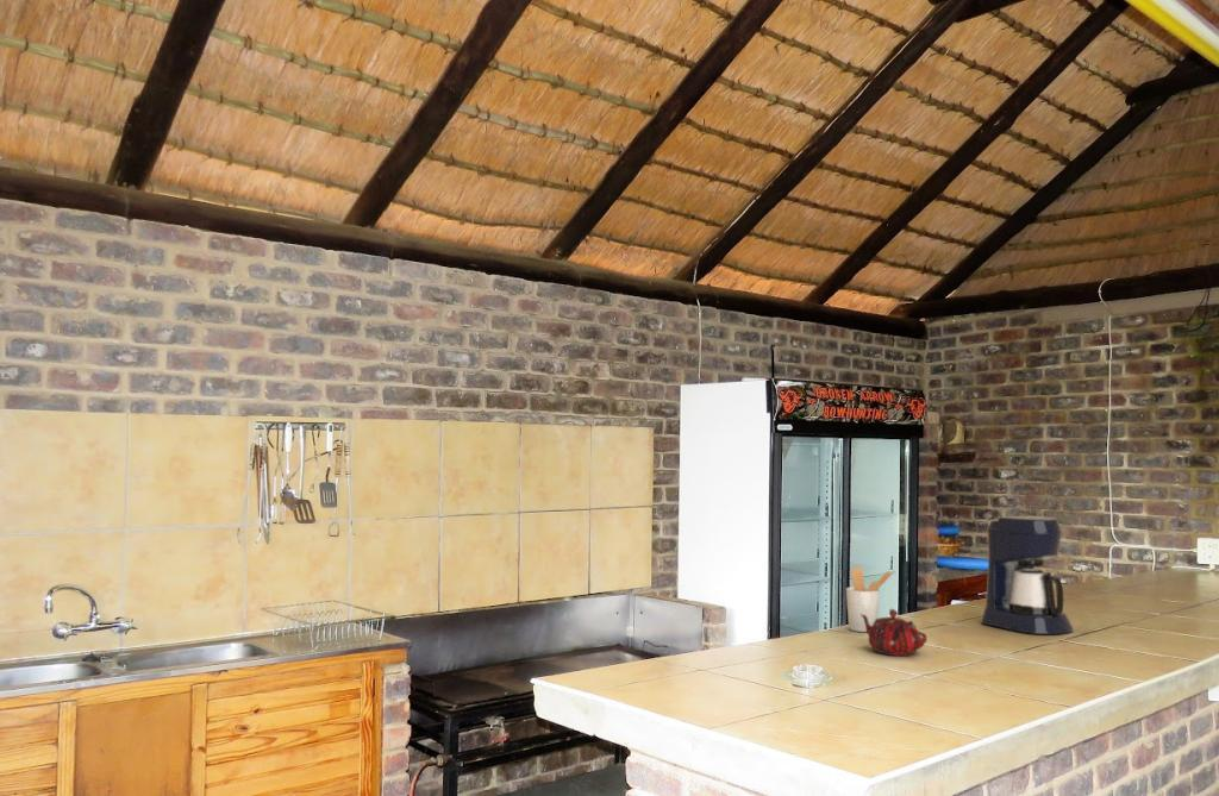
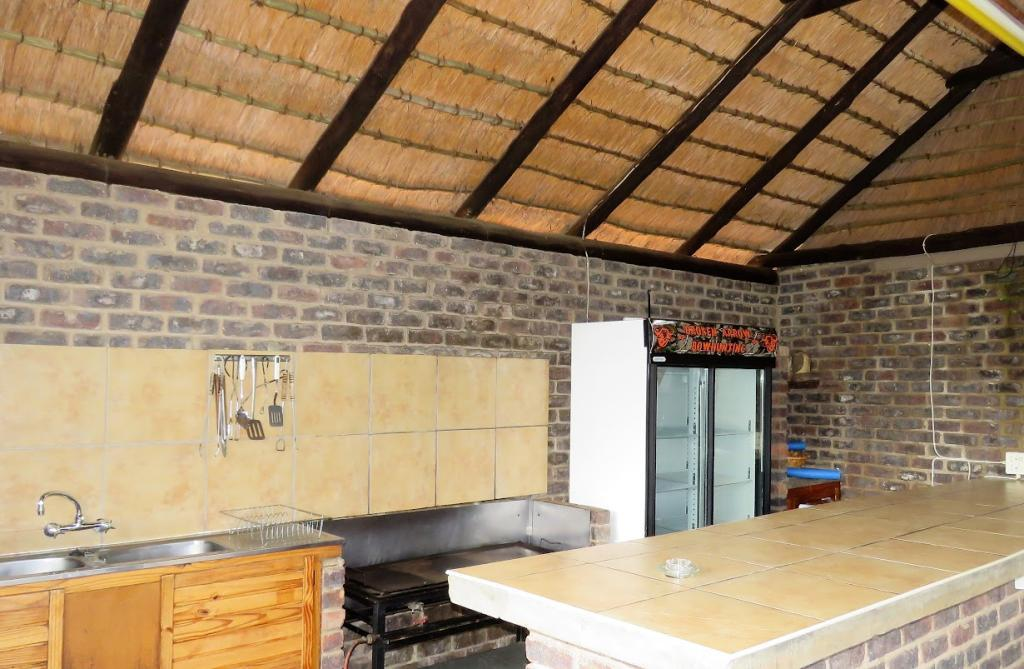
- teapot [861,608,929,657]
- utensil holder [845,566,894,633]
- coffee maker [980,515,1075,635]
